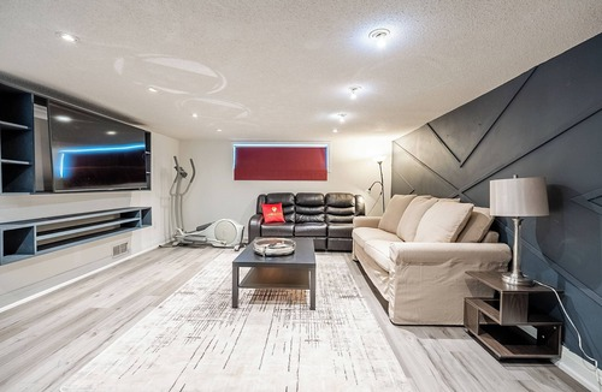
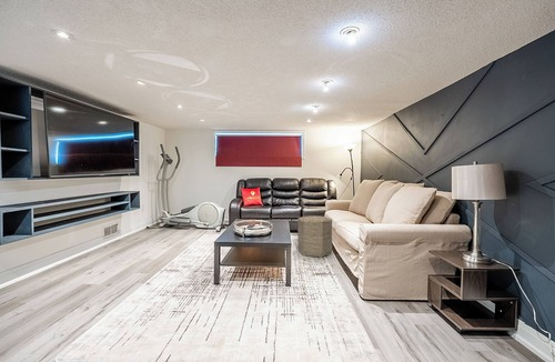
+ ottoman [296,214,333,259]
